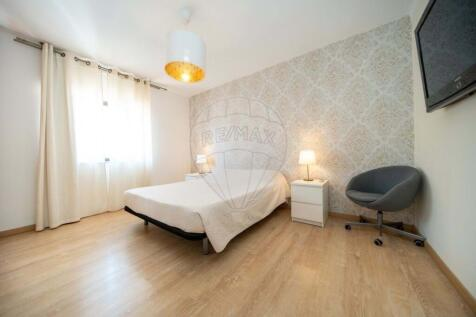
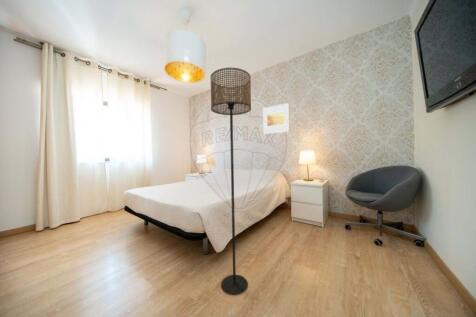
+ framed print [262,102,290,135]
+ floor lamp [209,67,252,296]
